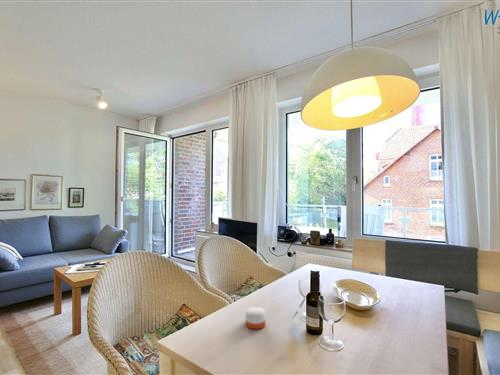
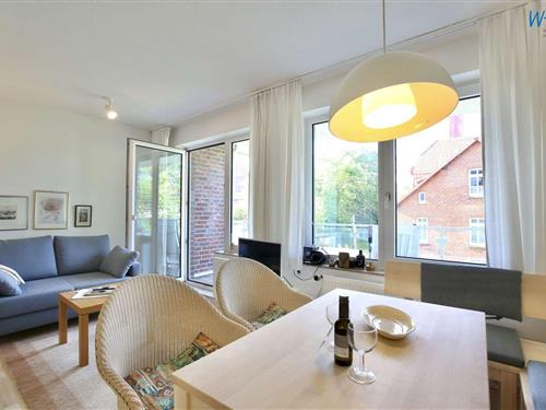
- candle [245,306,266,330]
